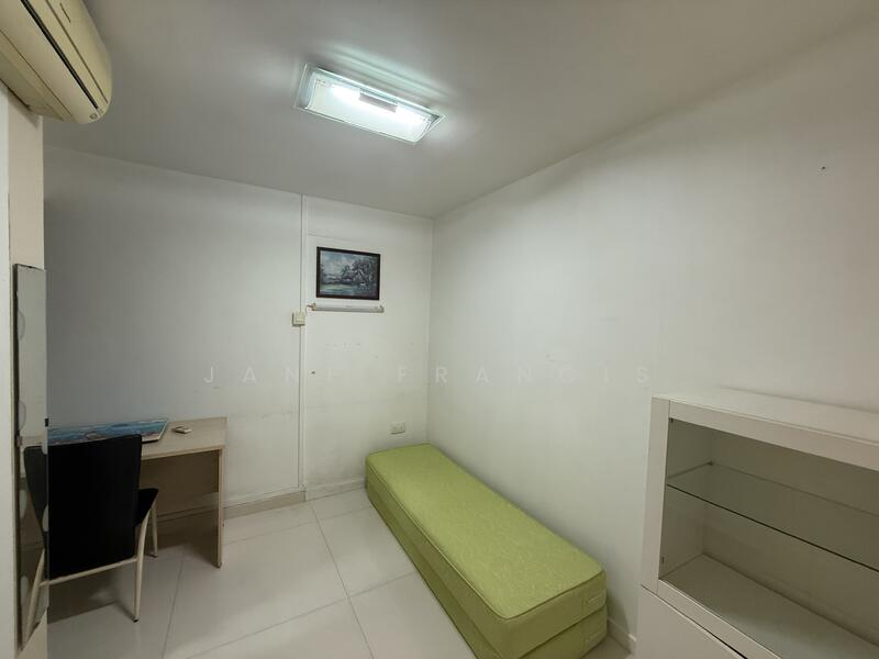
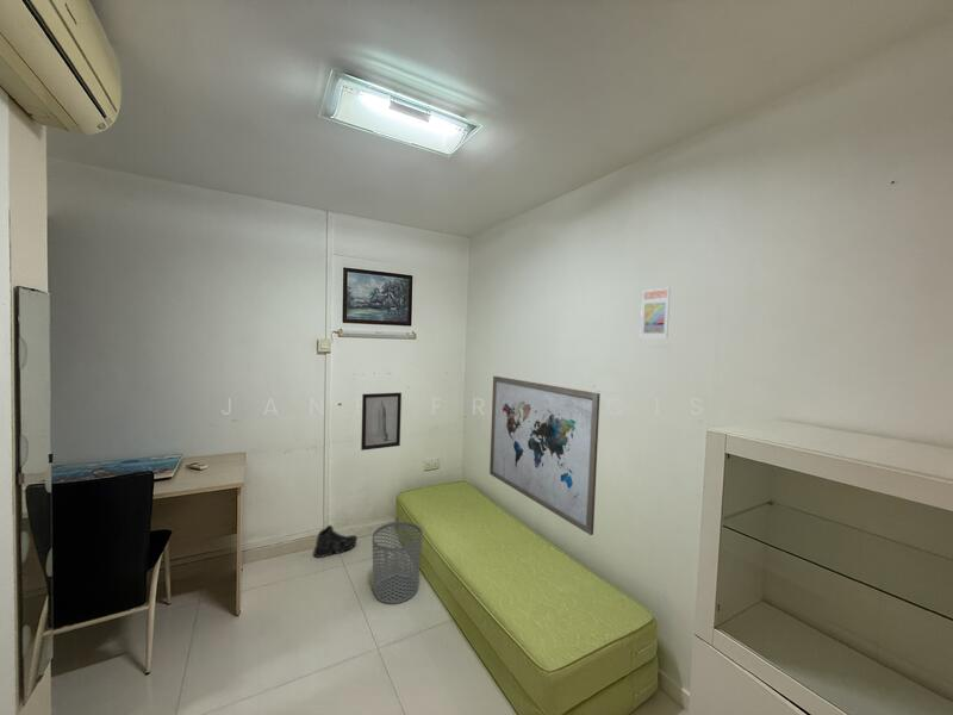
+ wall art [488,375,602,536]
+ sneaker [312,524,359,559]
+ trading card display case [640,287,671,338]
+ wall art [360,392,403,452]
+ waste bin [372,521,423,605]
